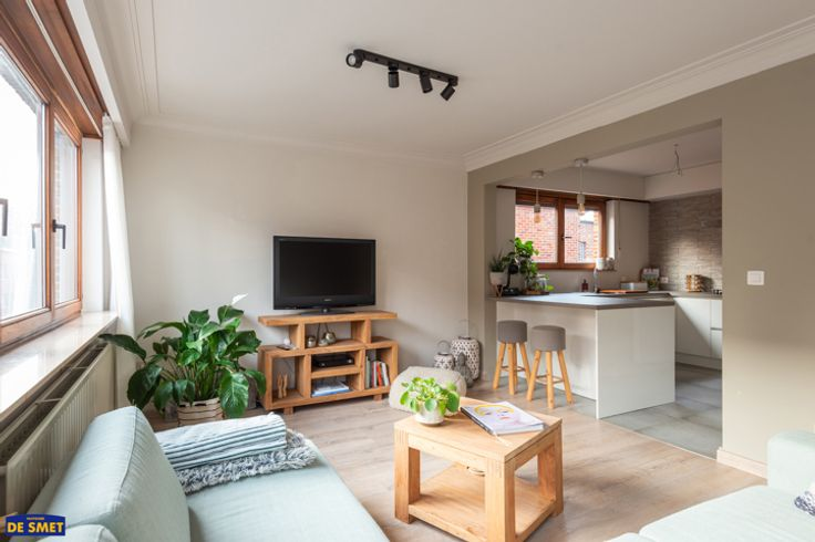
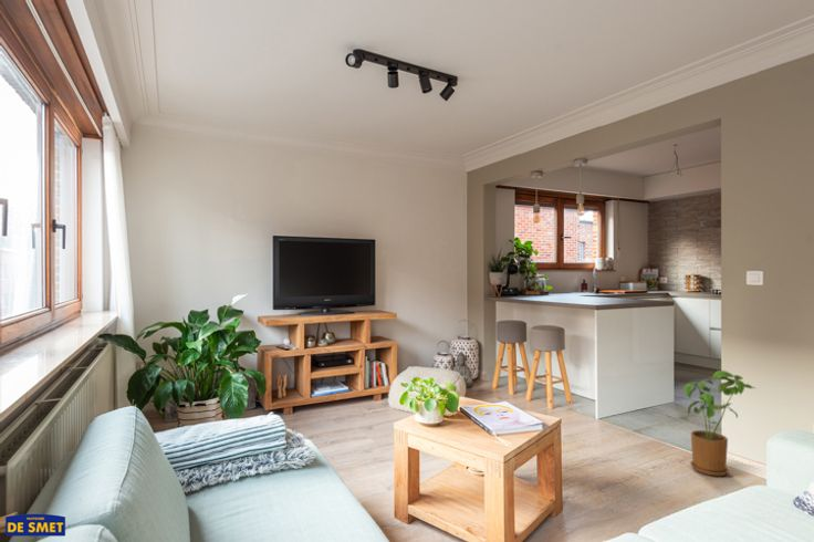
+ house plant [683,369,755,477]
